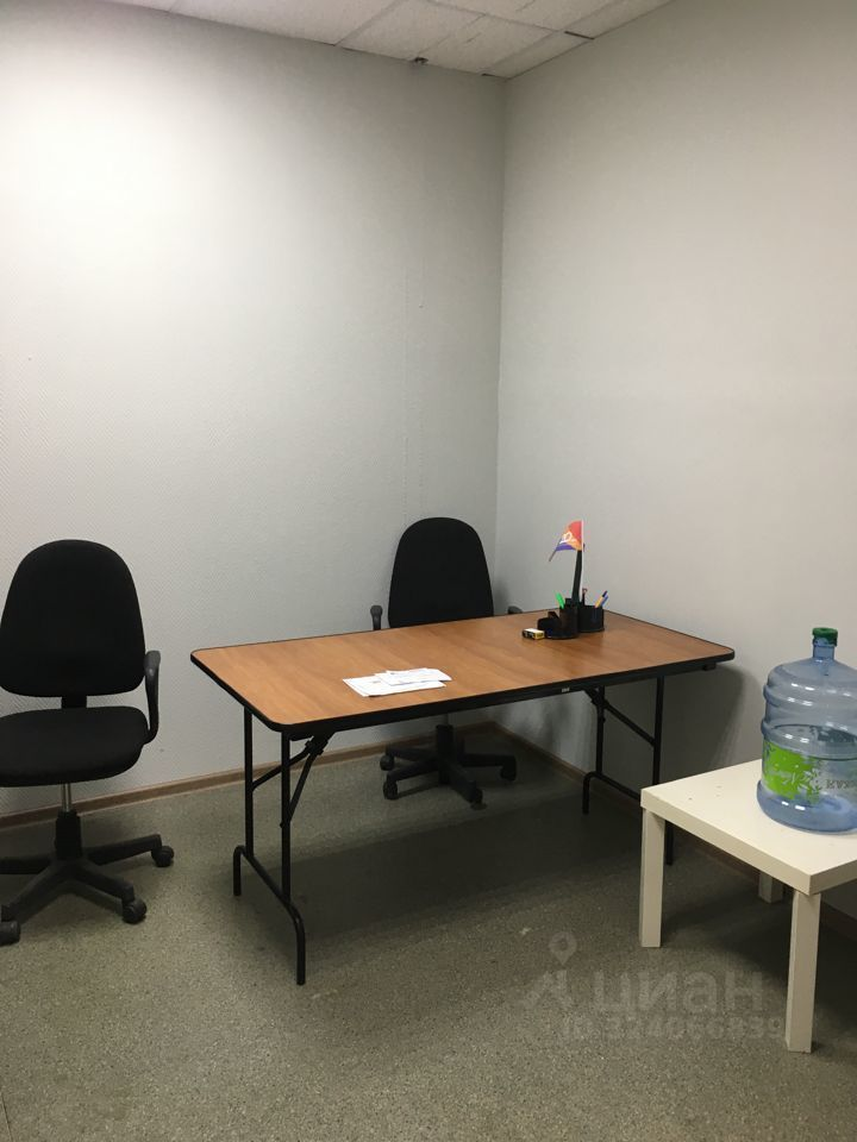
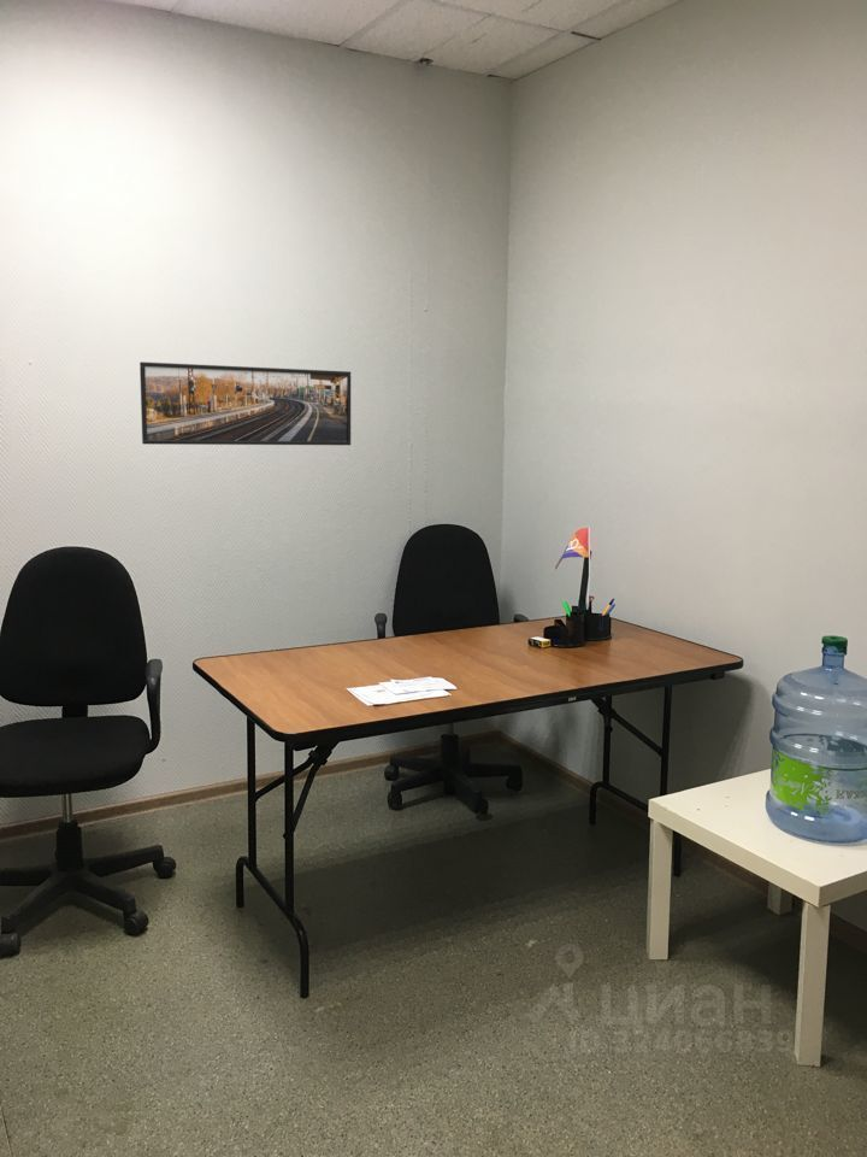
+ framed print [138,360,352,446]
